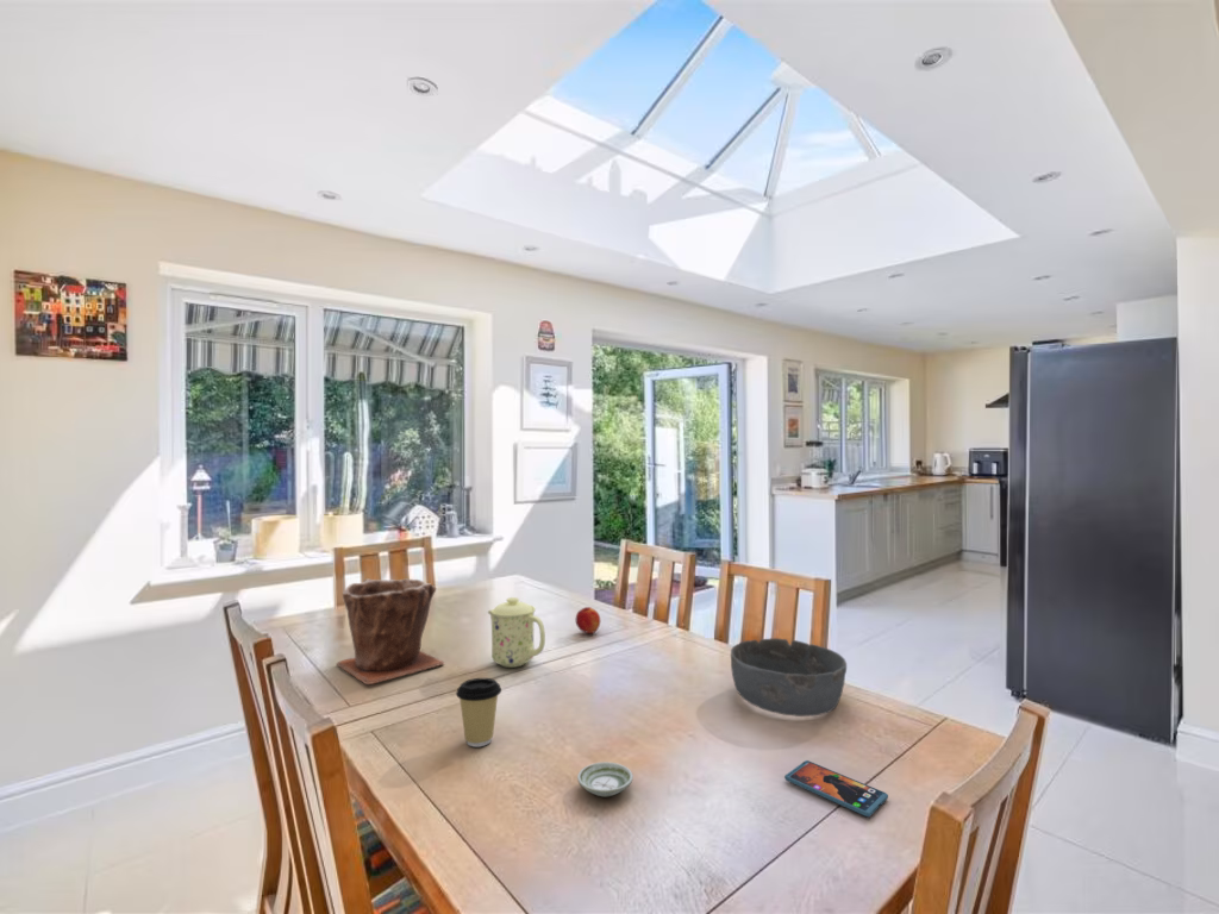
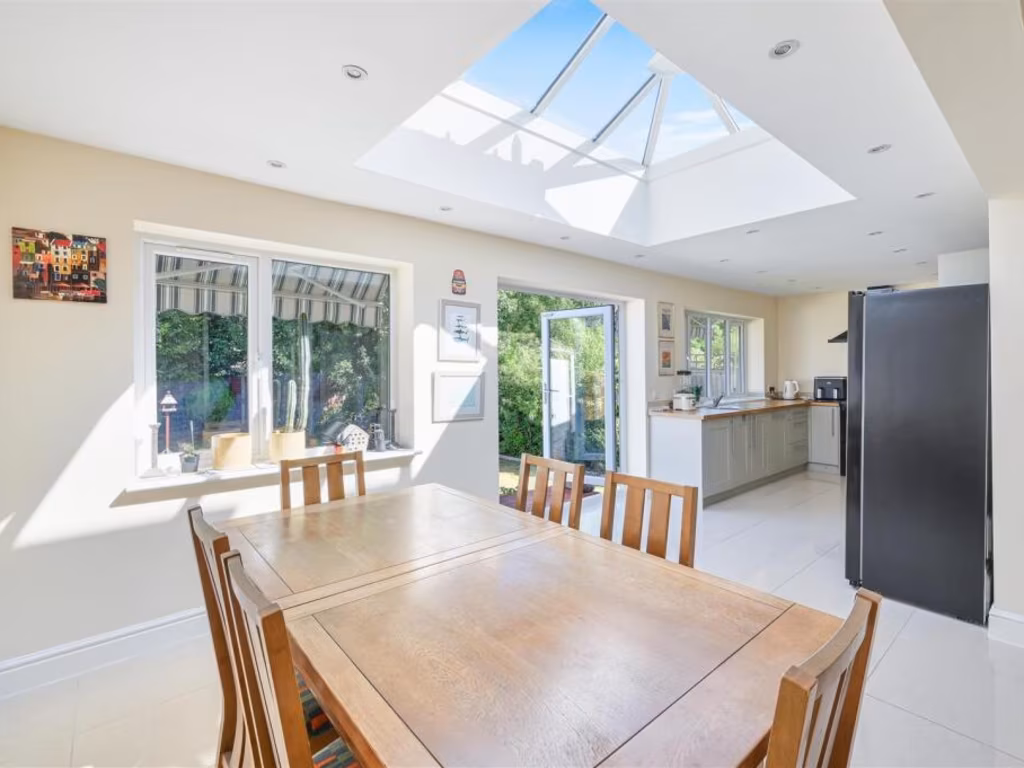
- peach [575,606,601,634]
- mug [487,596,546,669]
- saucer [576,760,634,797]
- plant pot [335,577,446,686]
- bowl [730,637,848,718]
- smartphone [783,759,889,818]
- coffee cup [455,677,502,747]
